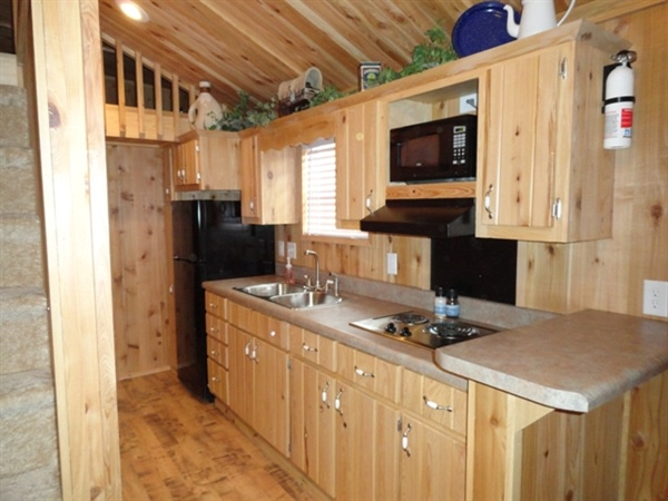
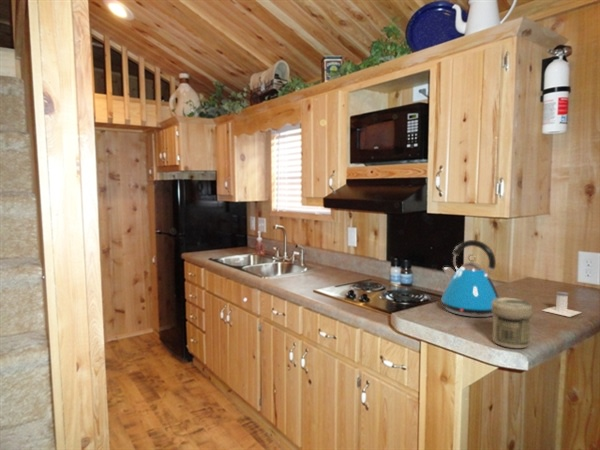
+ salt shaker [541,291,583,318]
+ kettle [440,239,500,318]
+ jar [492,297,534,349]
